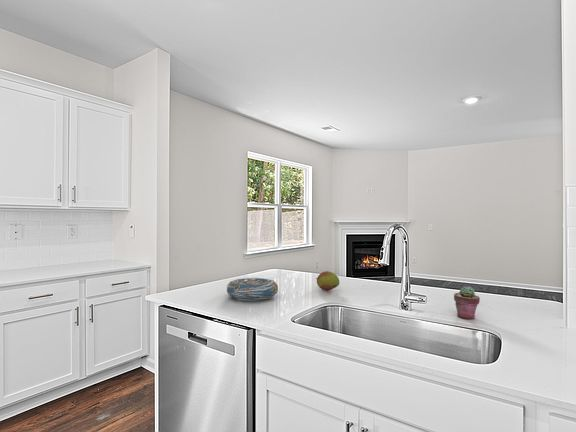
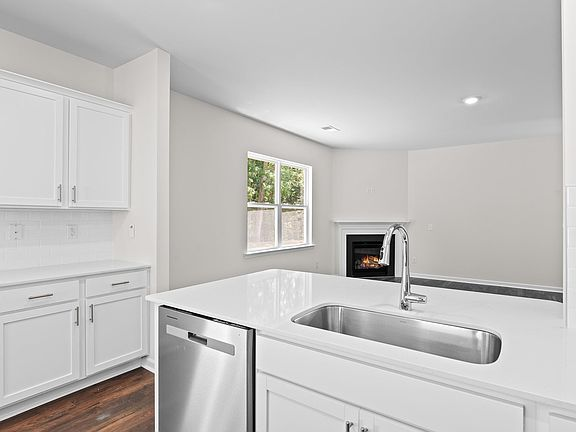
- decorative bowl [226,276,279,302]
- fruit [315,270,340,292]
- potted succulent [453,286,481,320]
